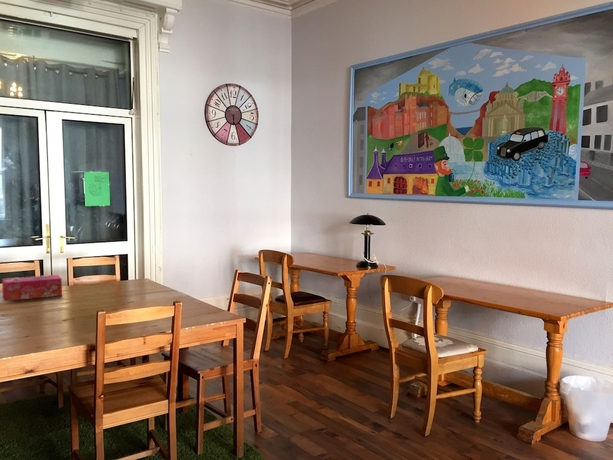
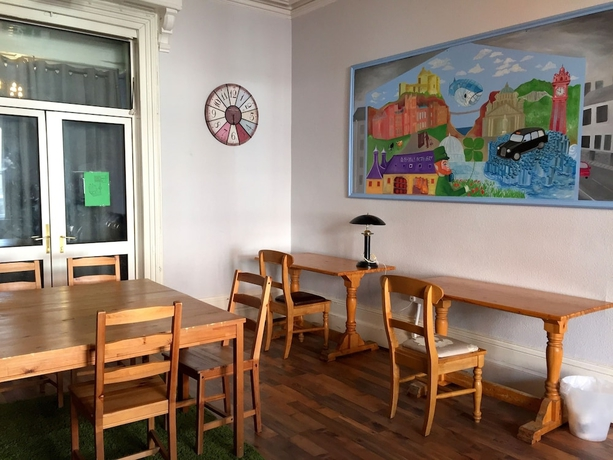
- tissue box [1,274,63,302]
